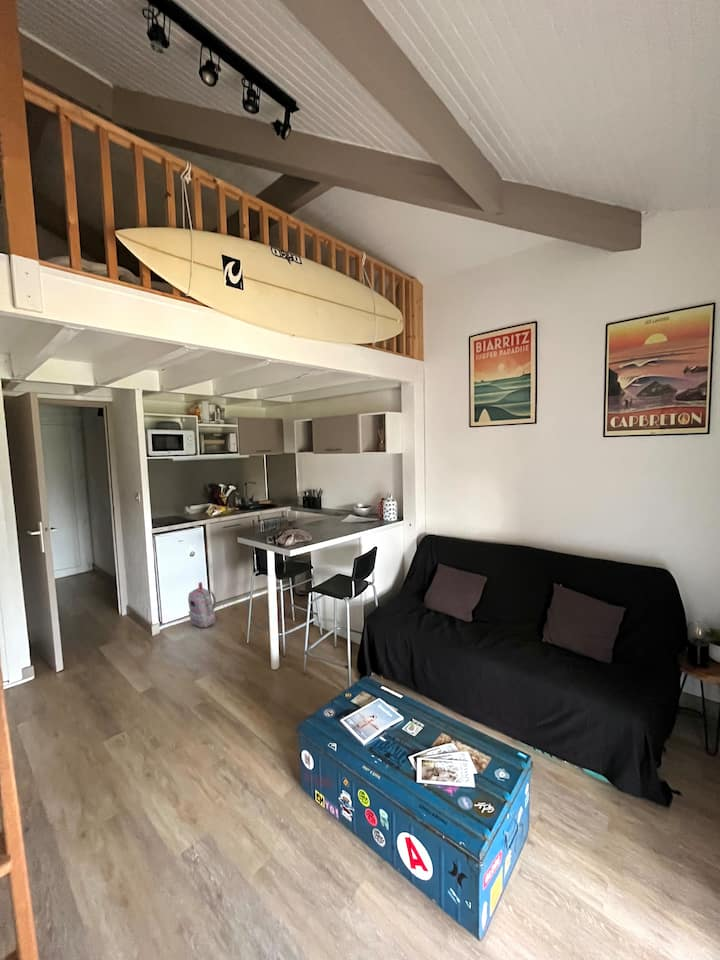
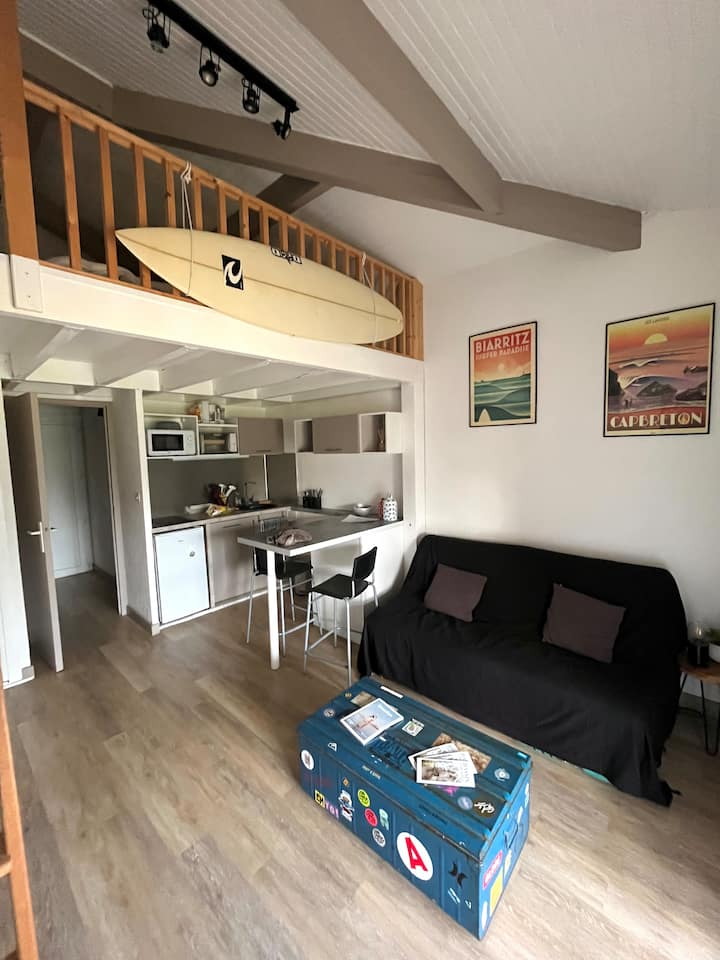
- backpack [187,581,219,629]
